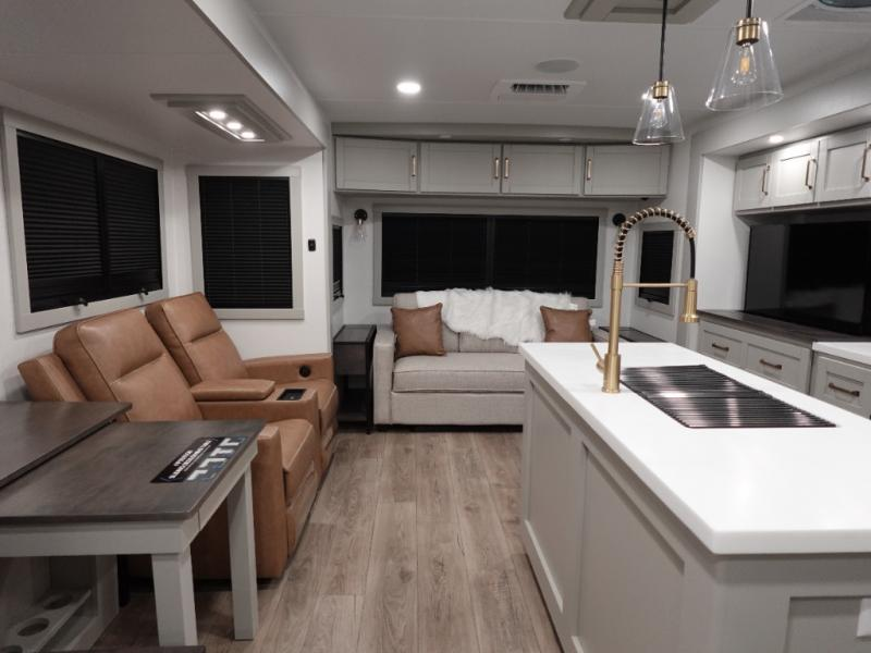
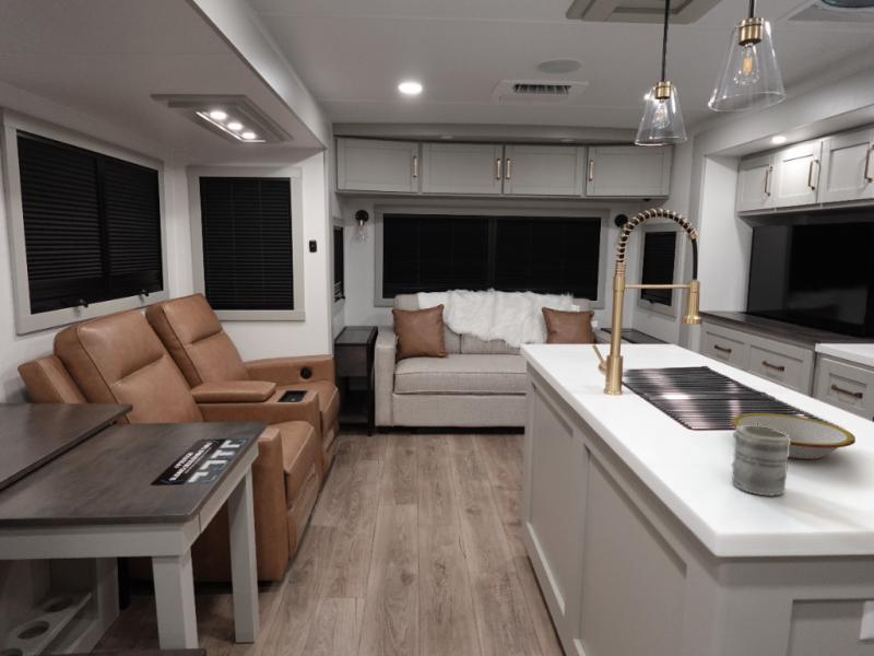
+ mug [730,422,790,496]
+ bowl [730,412,857,460]
